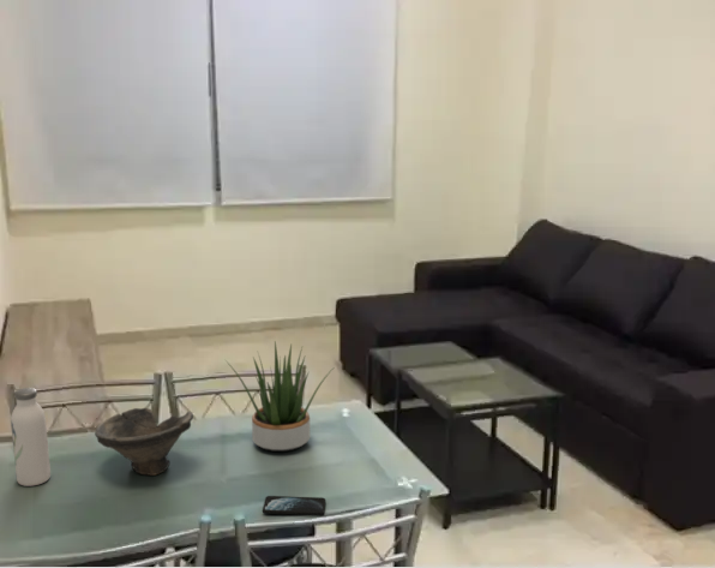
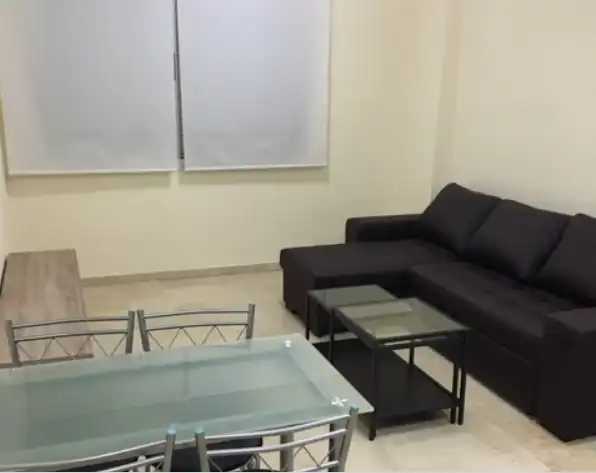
- smartphone [262,495,326,516]
- potted plant [223,340,334,453]
- water bottle [10,387,52,488]
- bowl [94,407,194,477]
